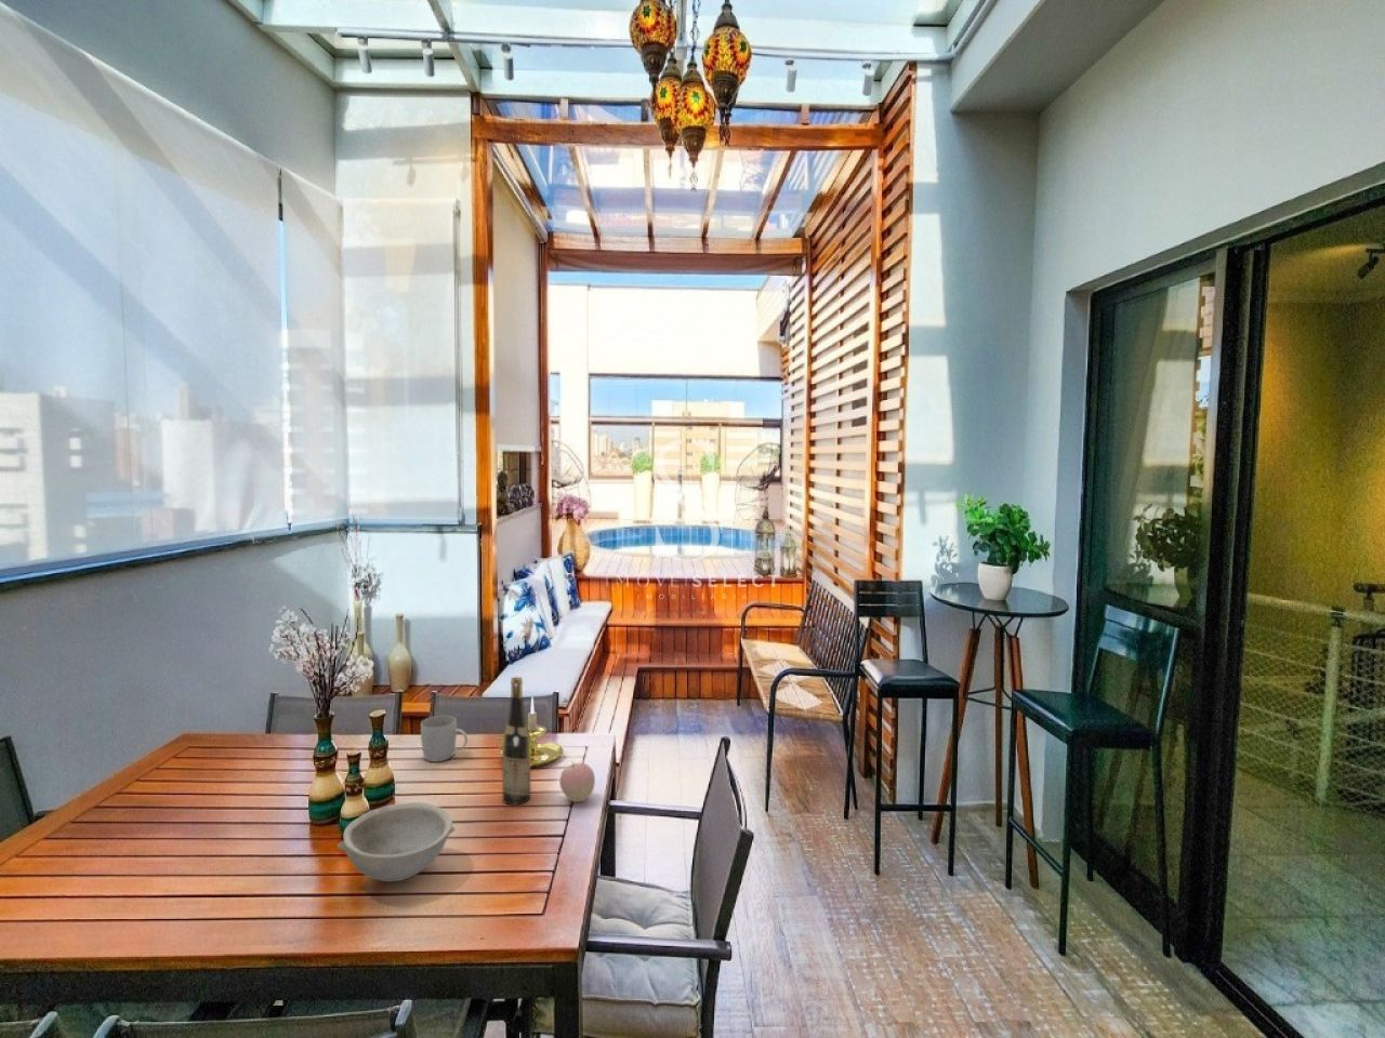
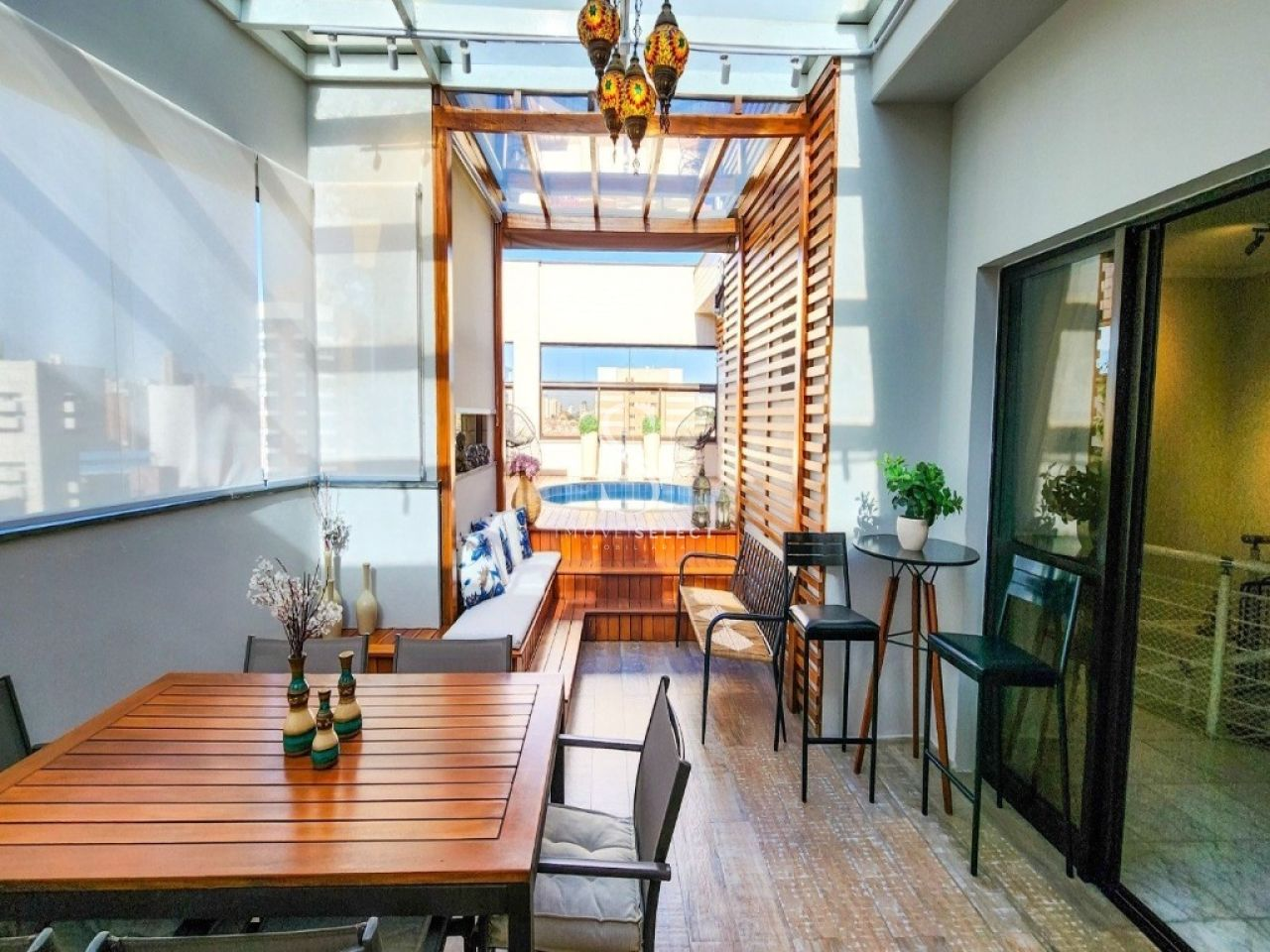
- candle holder [490,697,565,768]
- bowl [337,801,456,882]
- apple [558,761,597,804]
- wine bottle [501,676,531,806]
- mug [420,714,469,762]
